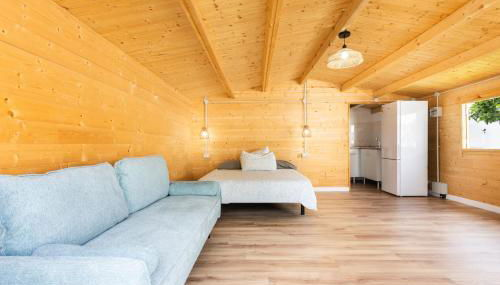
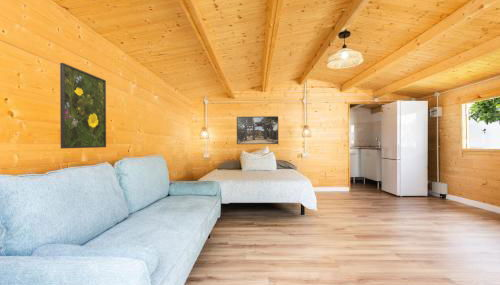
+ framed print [236,115,279,145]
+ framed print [59,62,107,149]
